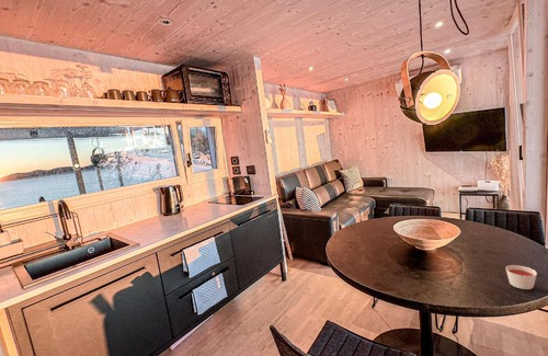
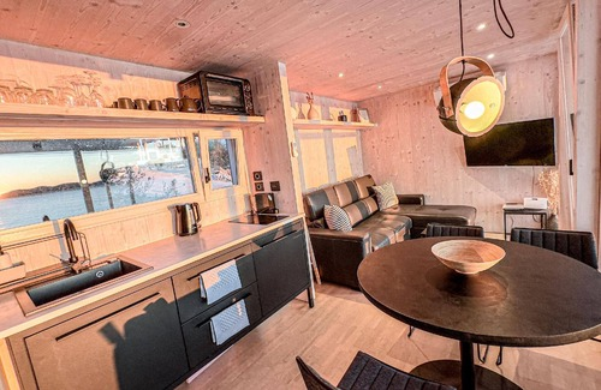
- candle [504,264,538,290]
